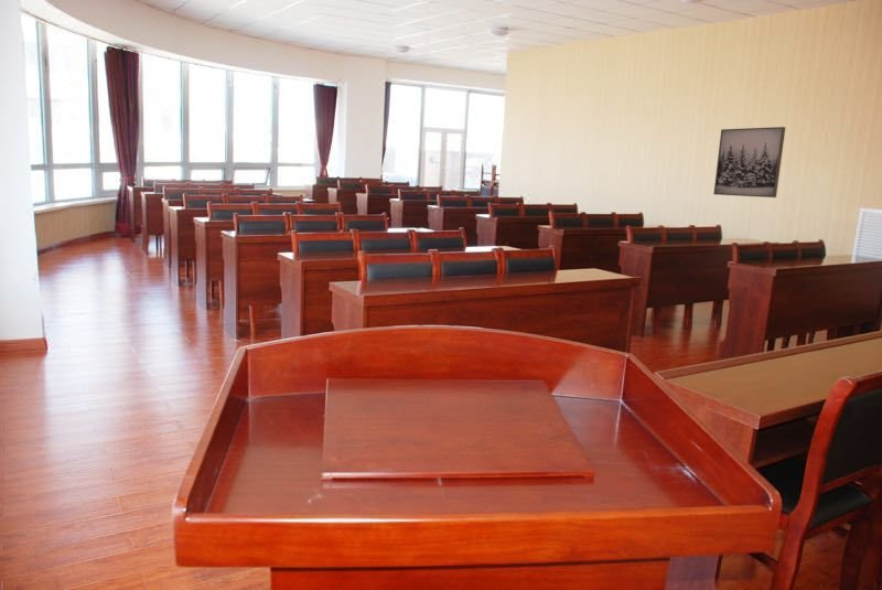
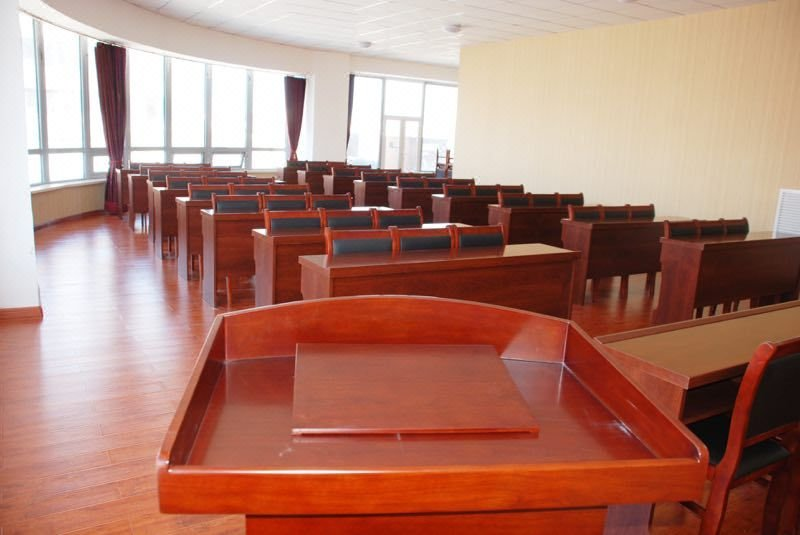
- wall art [712,126,786,199]
